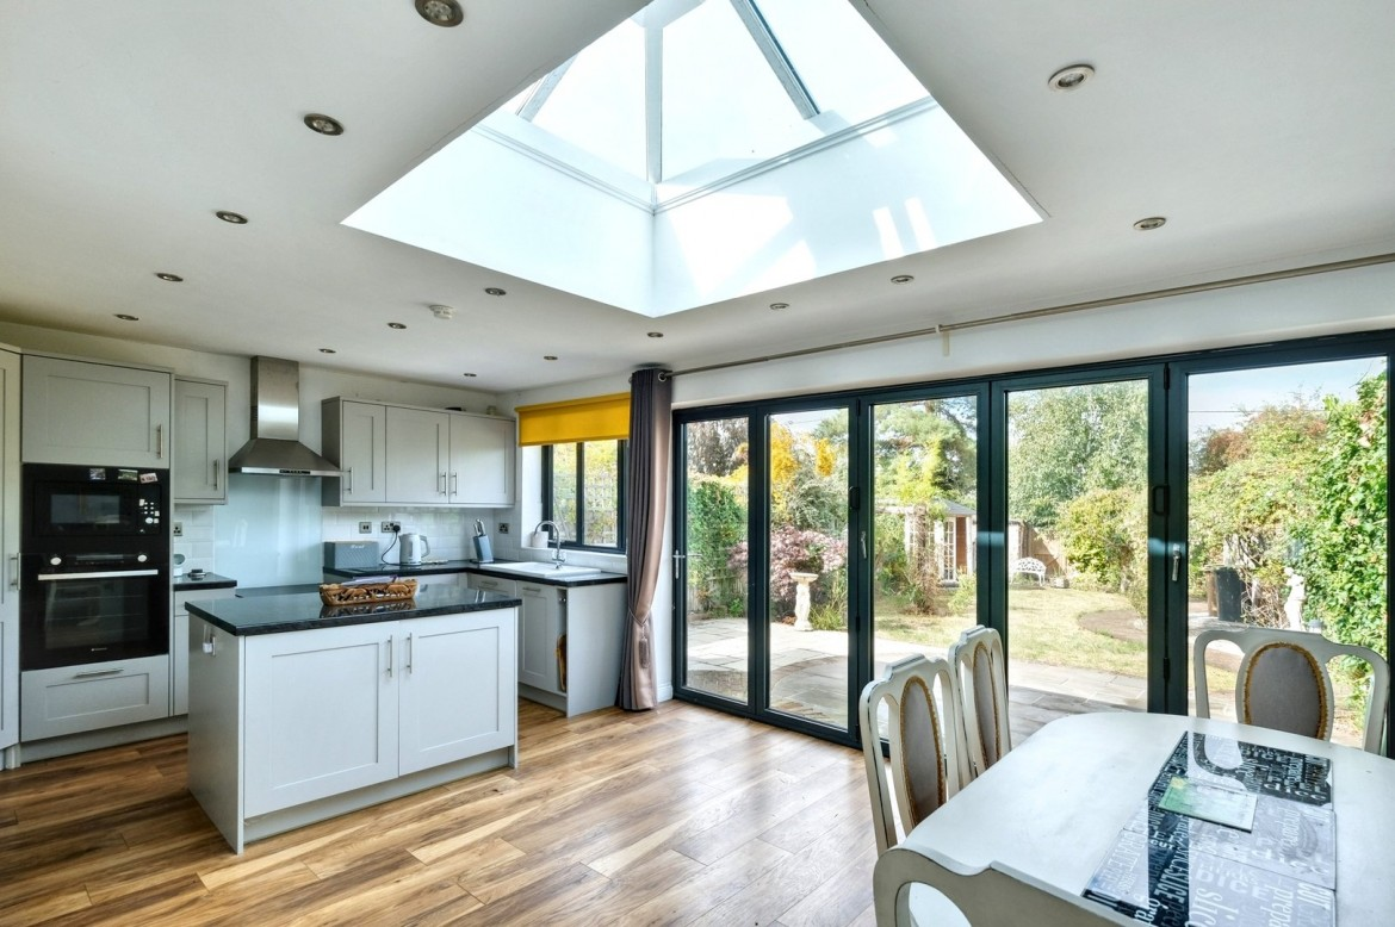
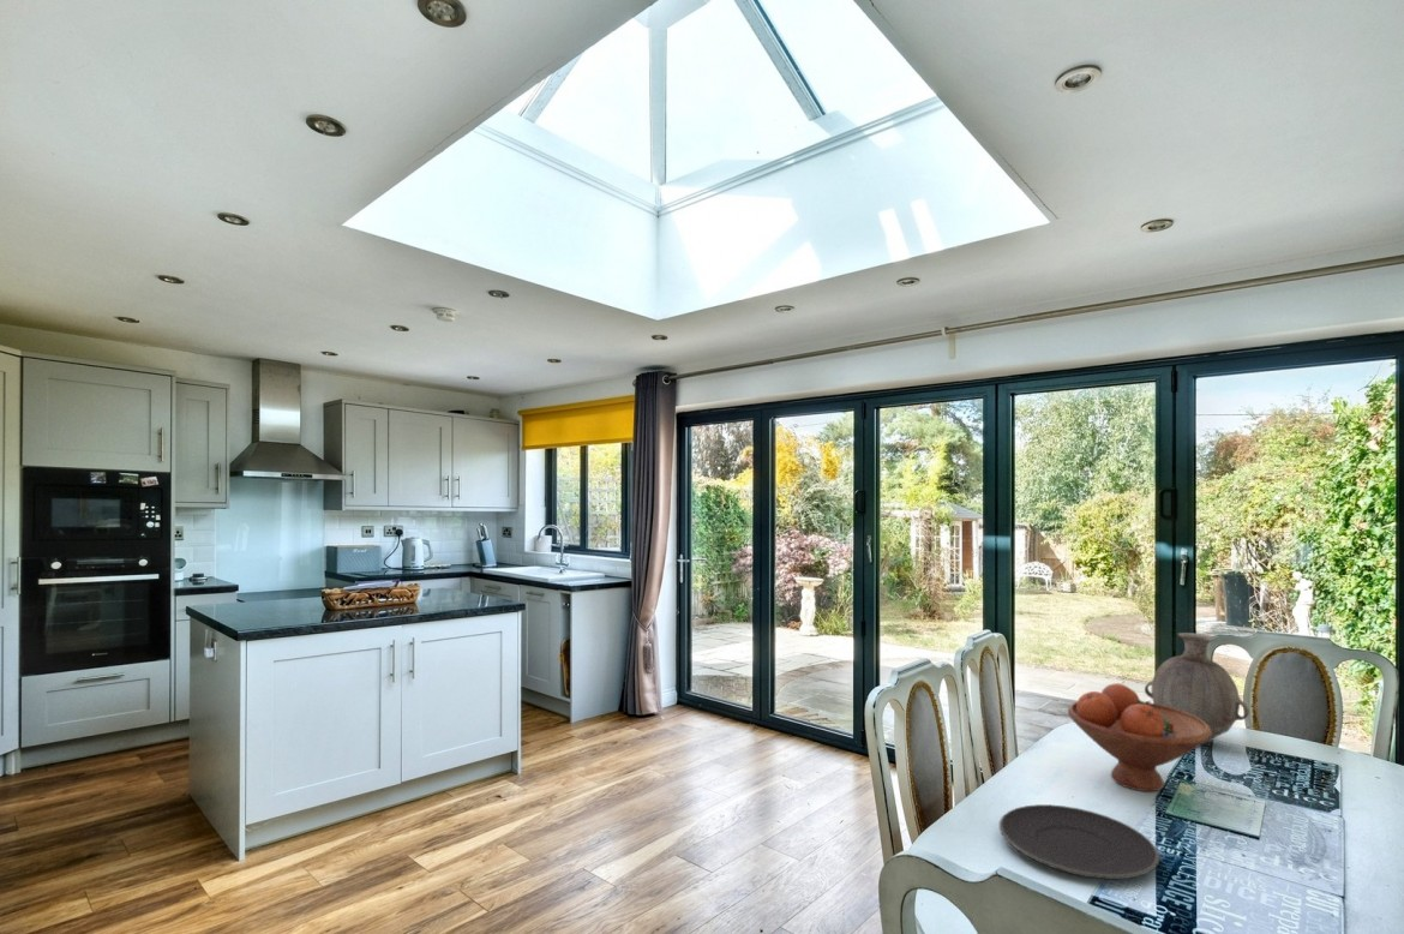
+ vase [1144,631,1250,746]
+ plate [998,803,1160,880]
+ fruit bowl [1067,682,1212,792]
